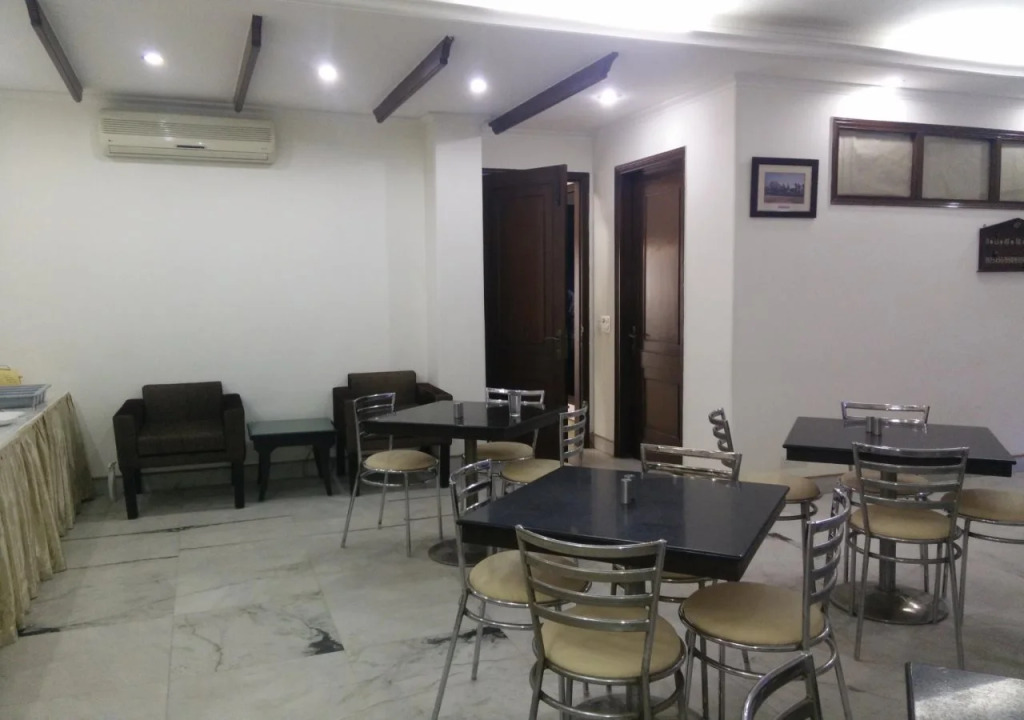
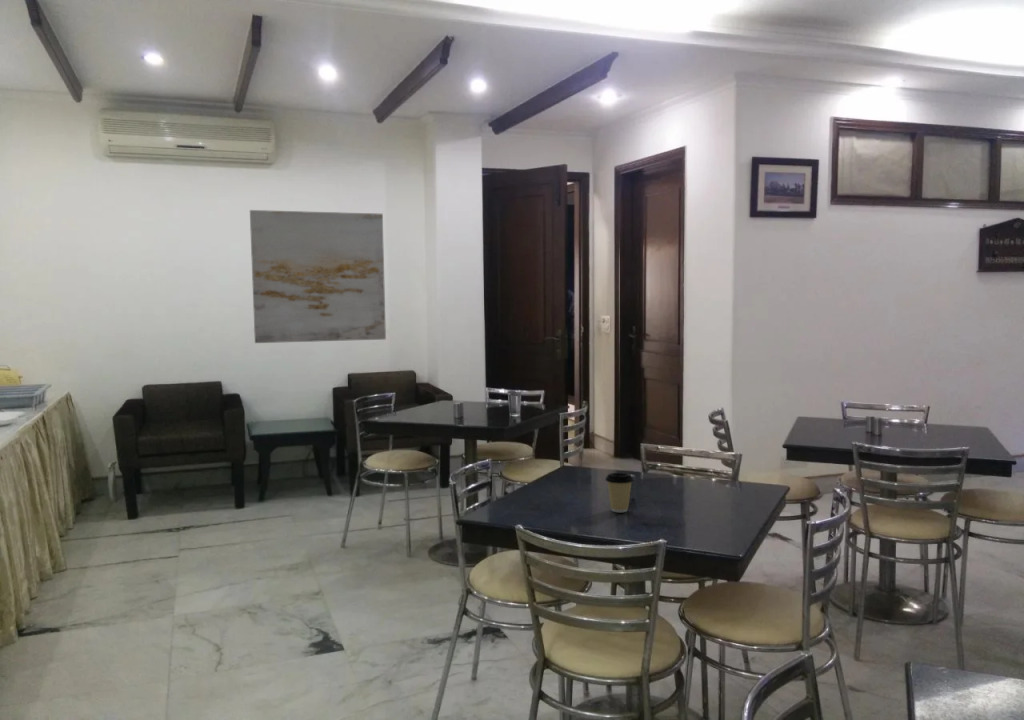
+ coffee cup [604,472,635,513]
+ wall art [249,209,387,344]
